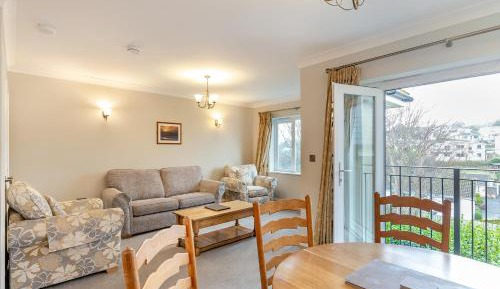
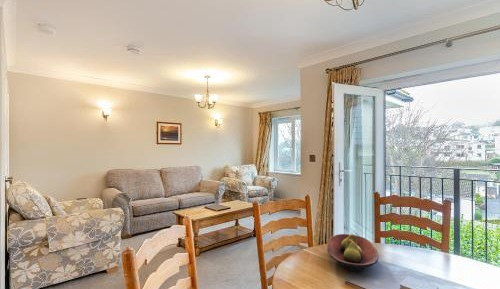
+ fruit bowl [326,233,380,273]
